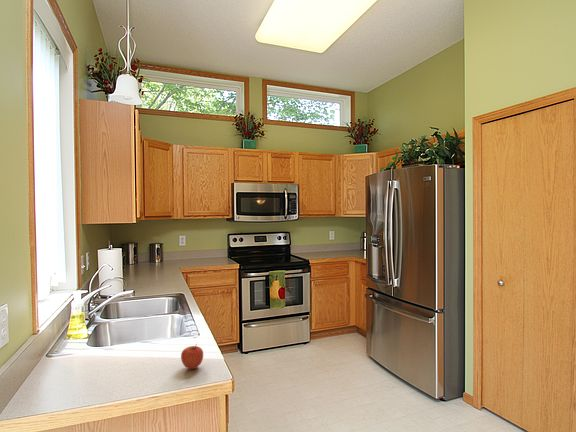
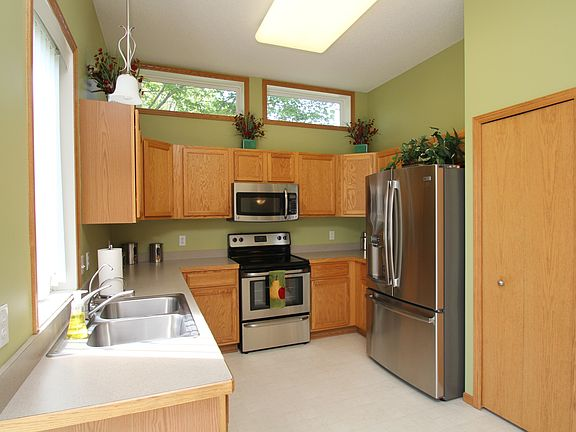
- apple [180,343,204,371]
